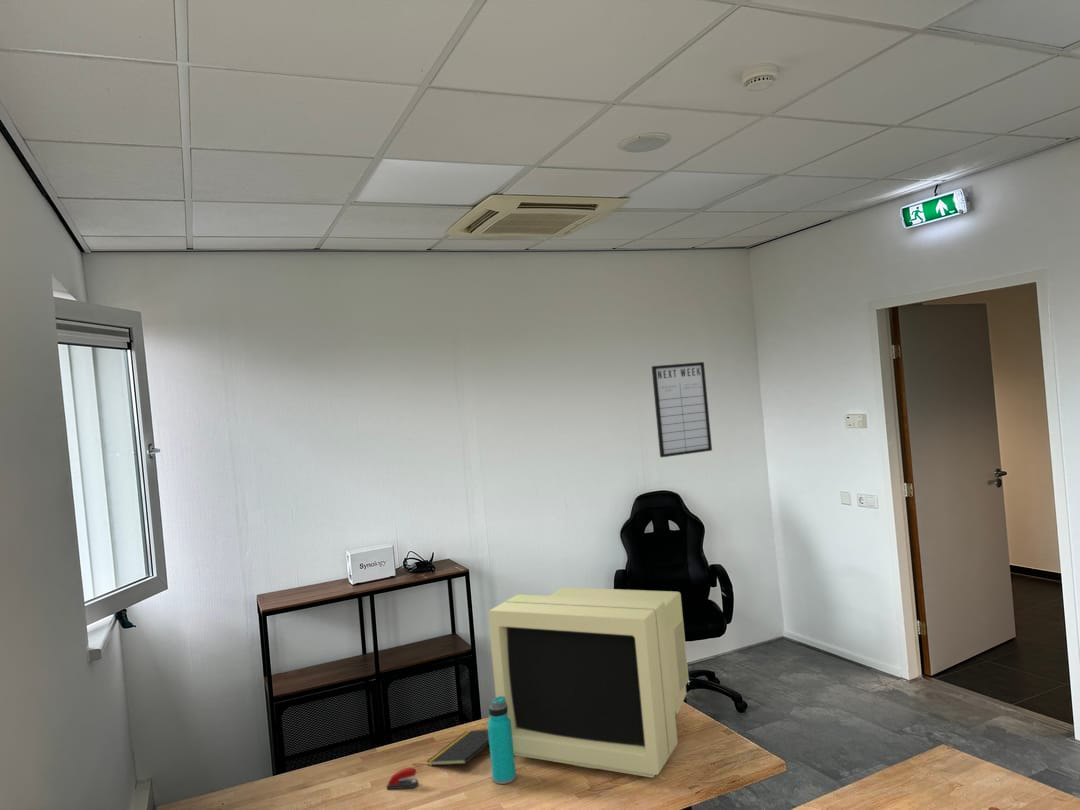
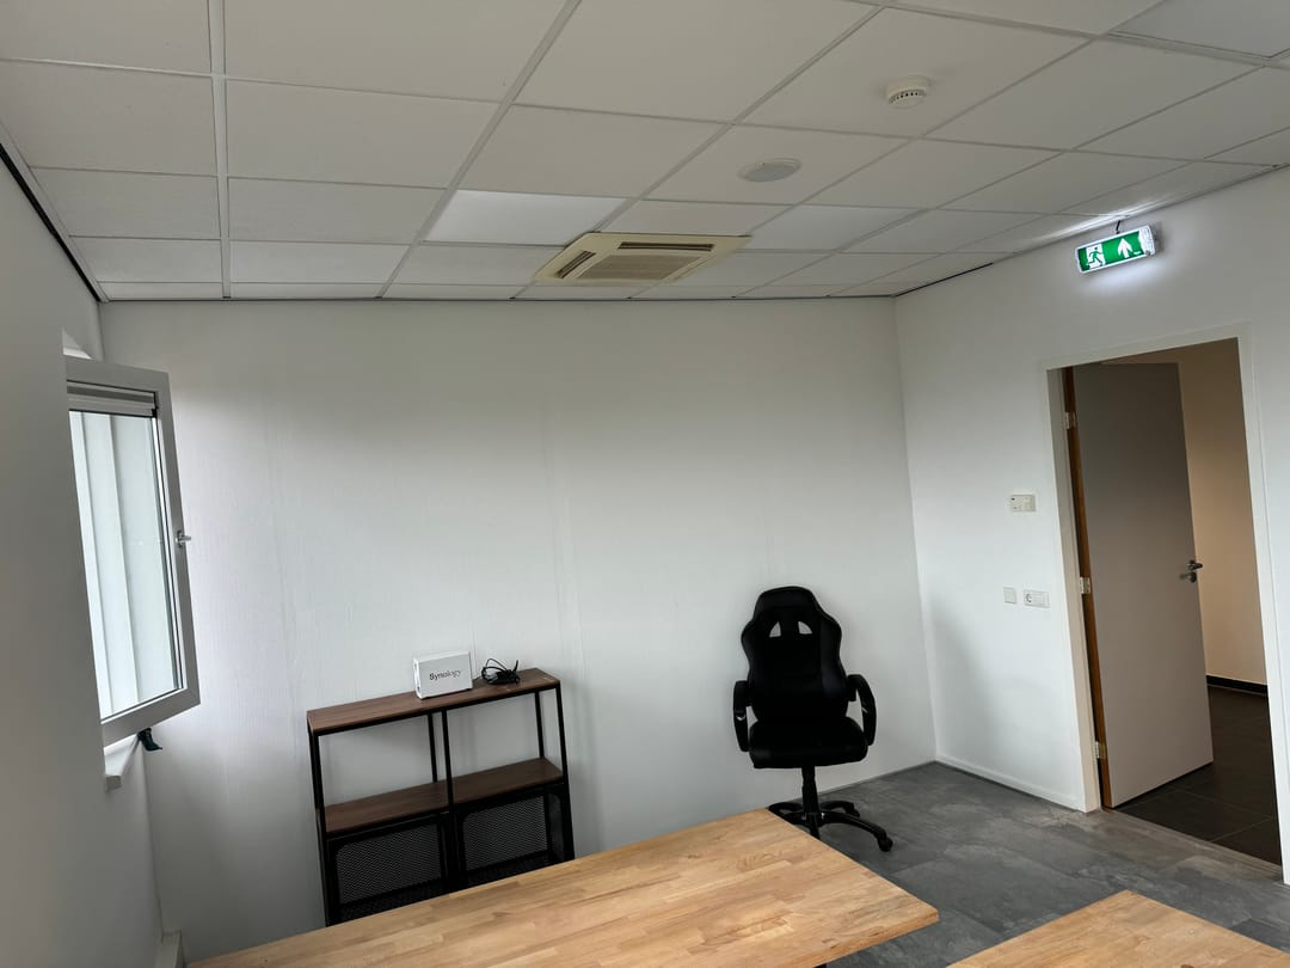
- stapler [386,766,419,790]
- water bottle [487,696,517,785]
- writing board [651,361,713,458]
- monitor [487,586,690,778]
- notepad [425,729,489,767]
